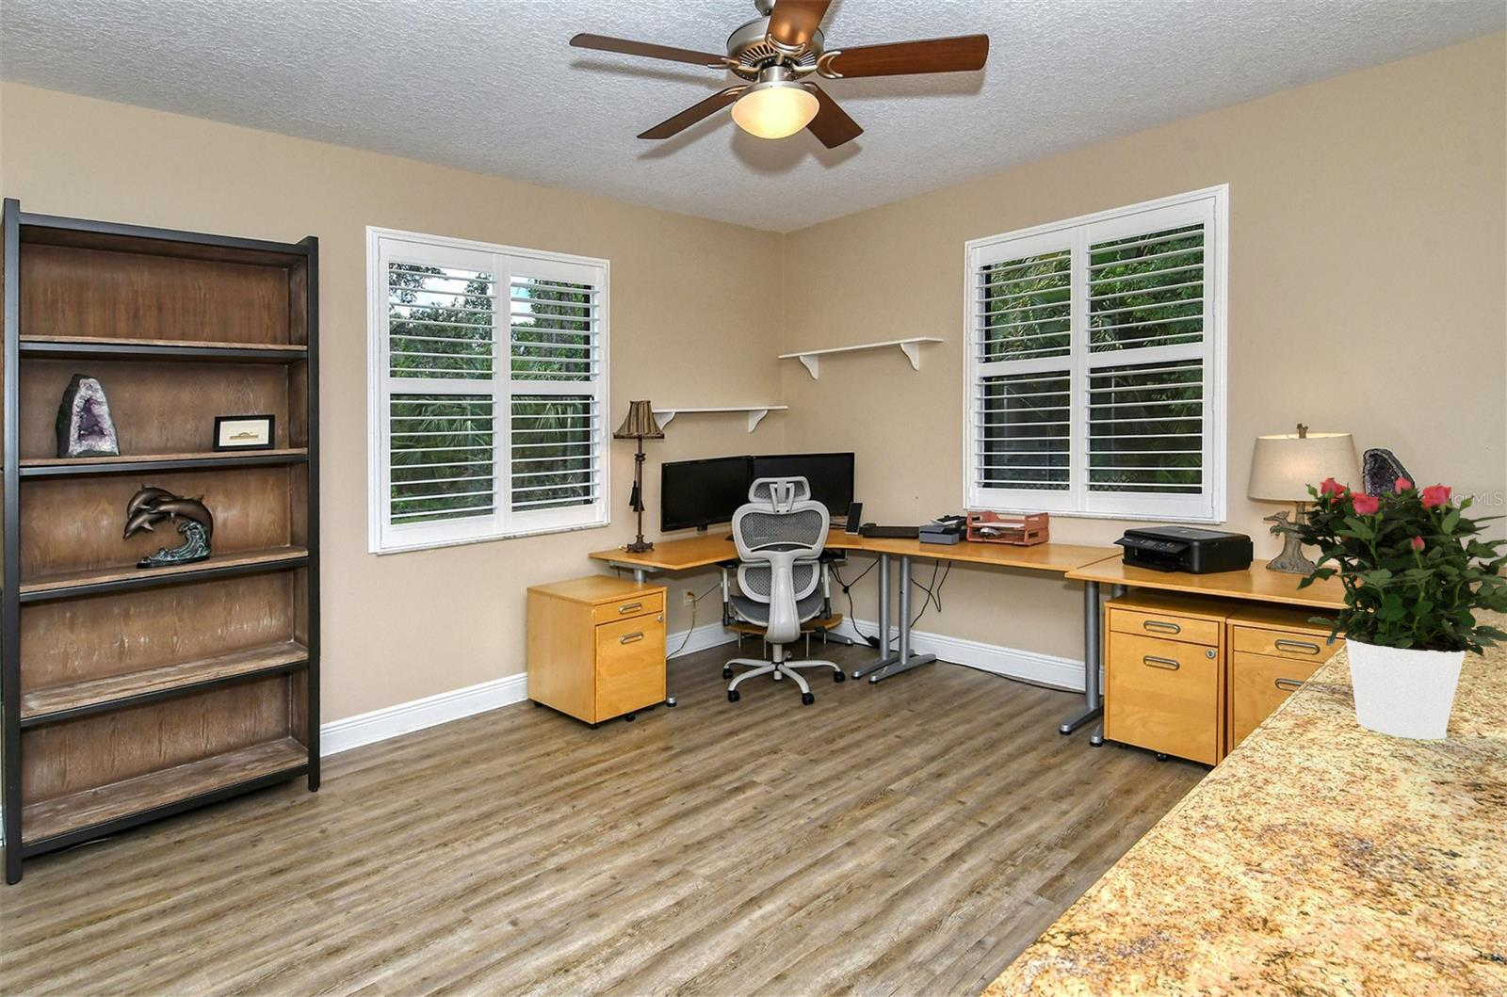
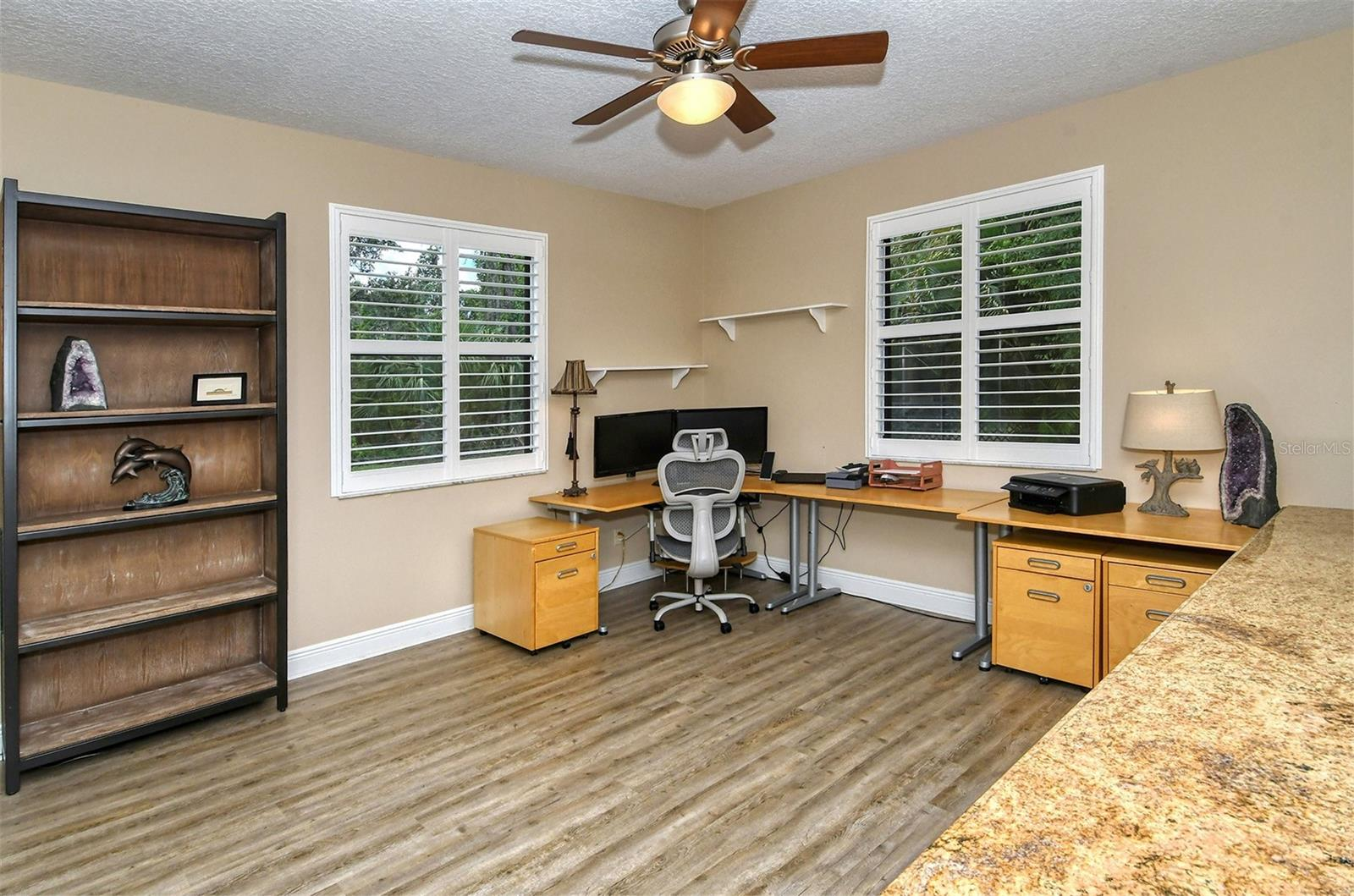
- potted flower [1270,476,1507,740]
